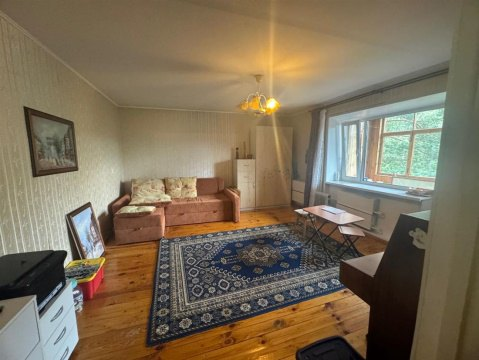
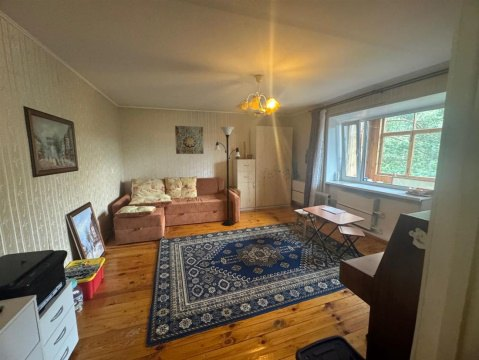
+ wall art [174,125,205,155]
+ floor lamp [213,126,241,227]
